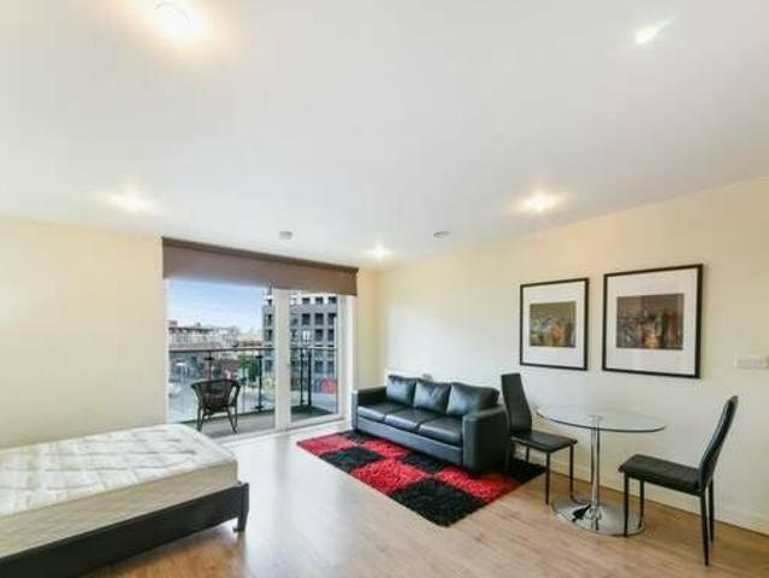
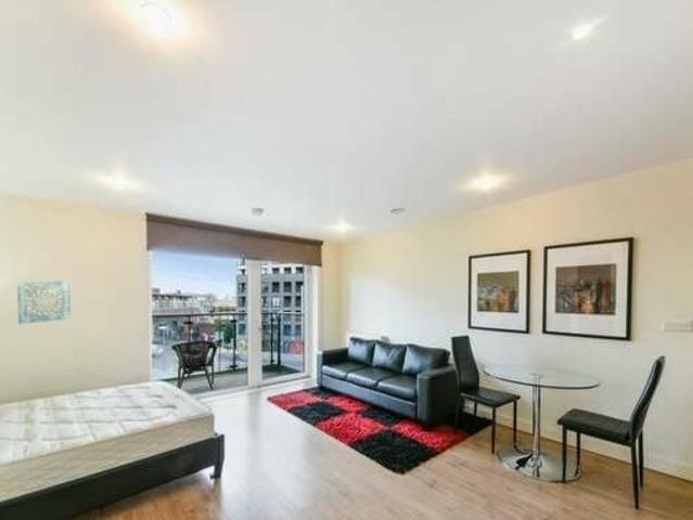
+ wall art [16,280,72,325]
